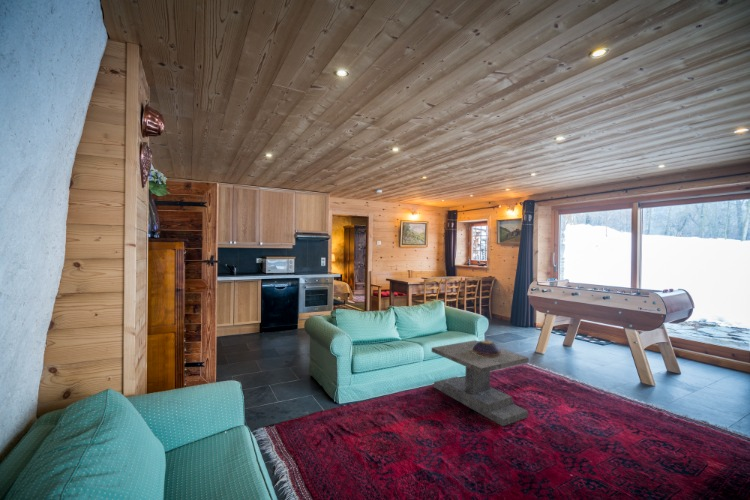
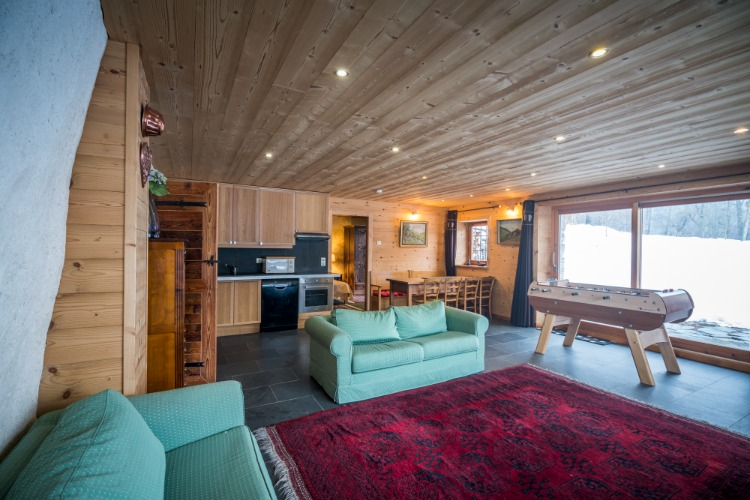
- coffee table [431,339,530,427]
- decorative bowl [472,339,502,357]
